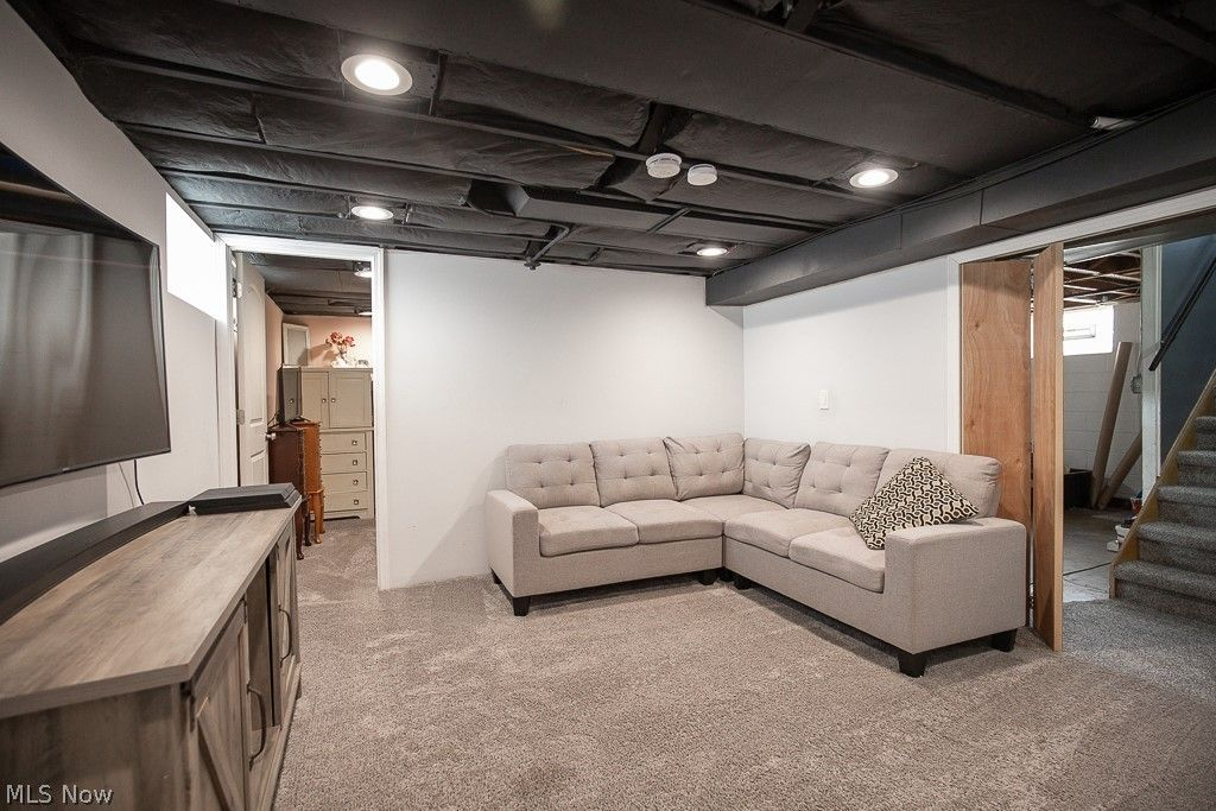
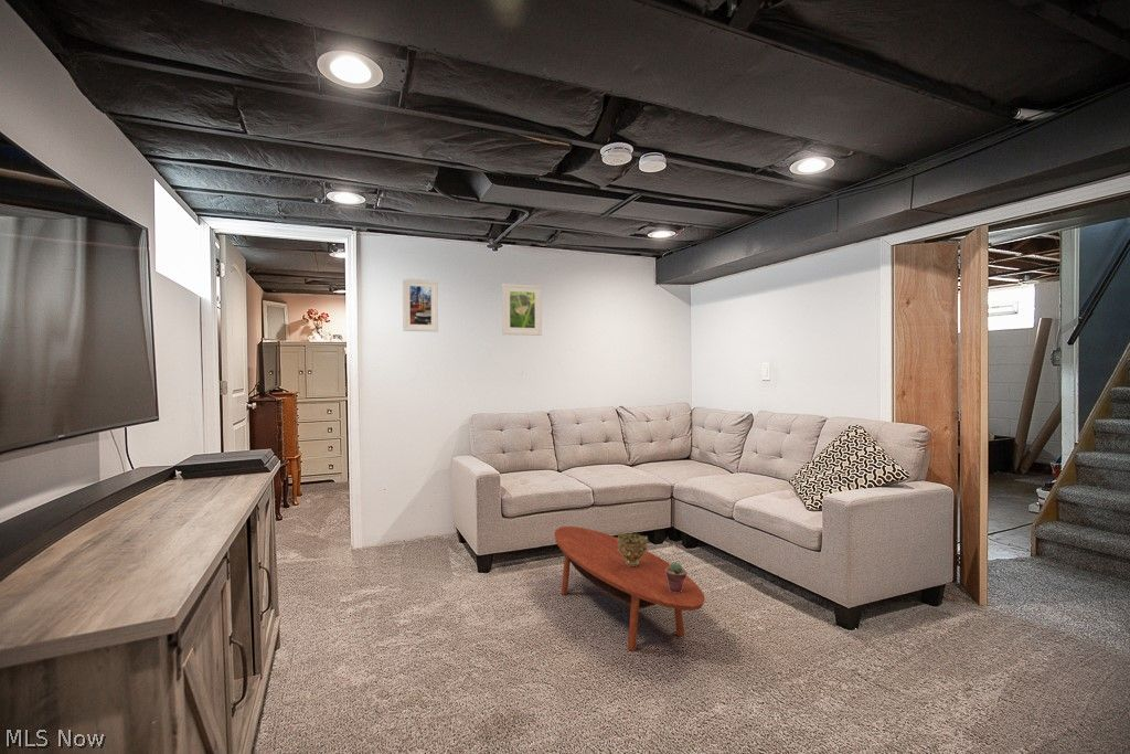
+ decorative bowl [617,532,649,566]
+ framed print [501,283,543,337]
+ potted succulent [665,561,687,593]
+ coffee table [553,525,706,652]
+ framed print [402,278,439,332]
